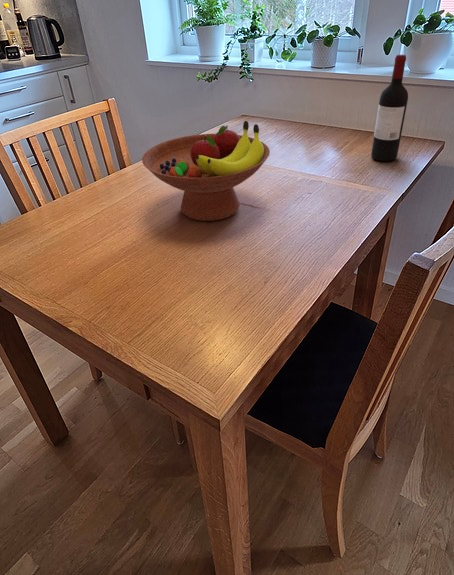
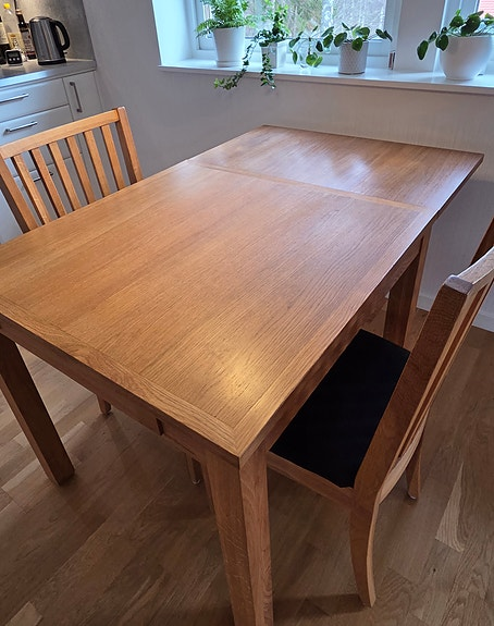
- wine bottle [370,54,409,162]
- fruit bowl [141,120,271,222]
